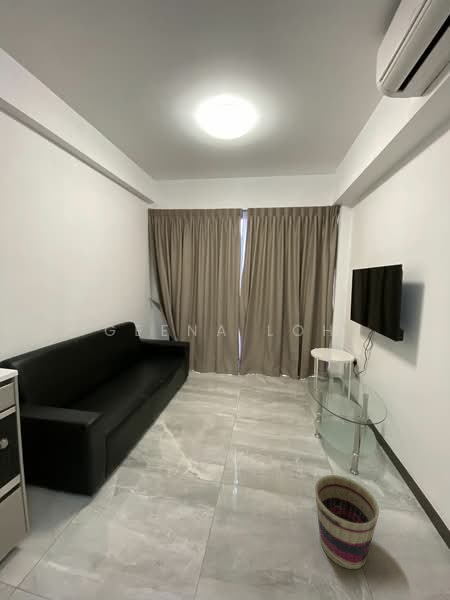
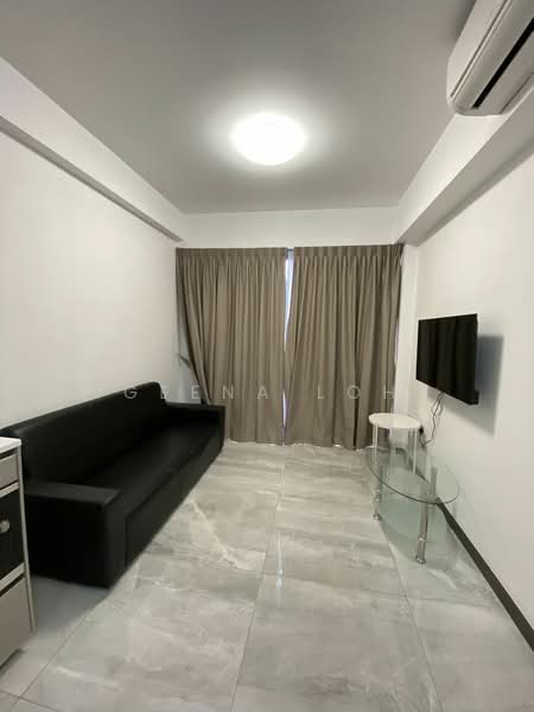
- basket [314,474,380,570]
